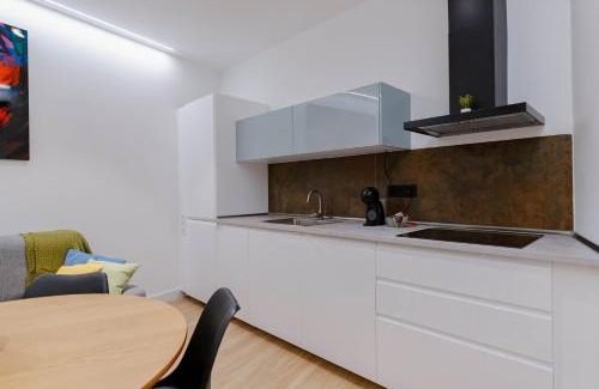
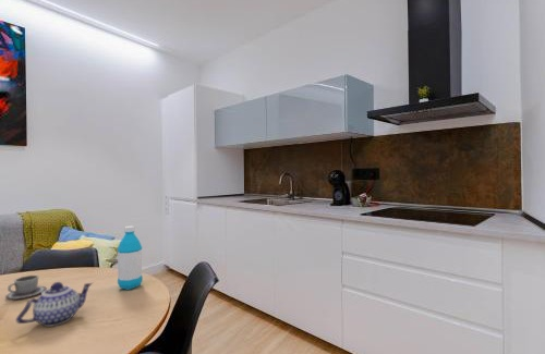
+ teapot [15,281,94,328]
+ water bottle [117,225,144,291]
+ cup [4,274,48,301]
